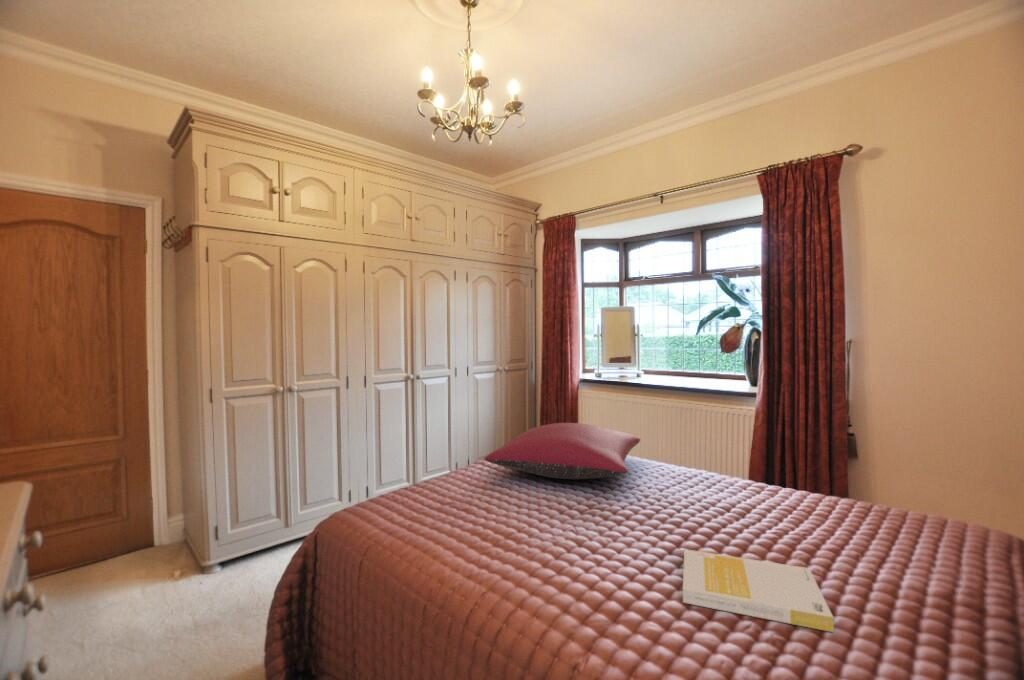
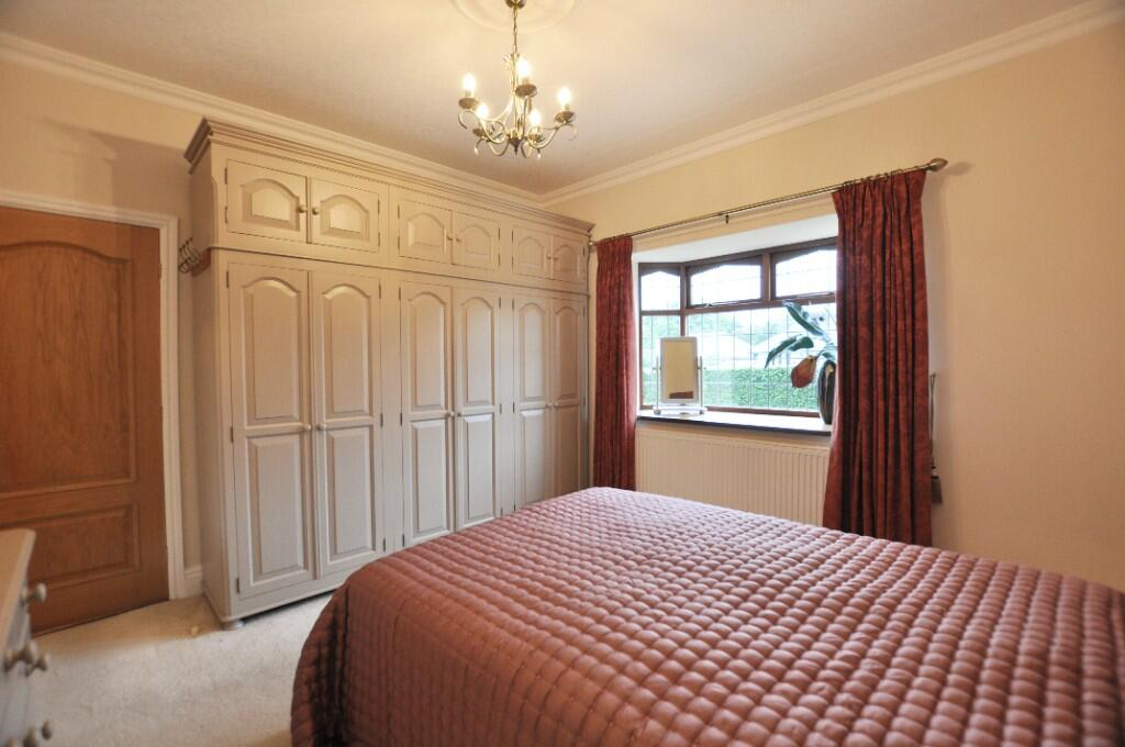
- book [682,548,835,633]
- pillow [483,422,641,480]
